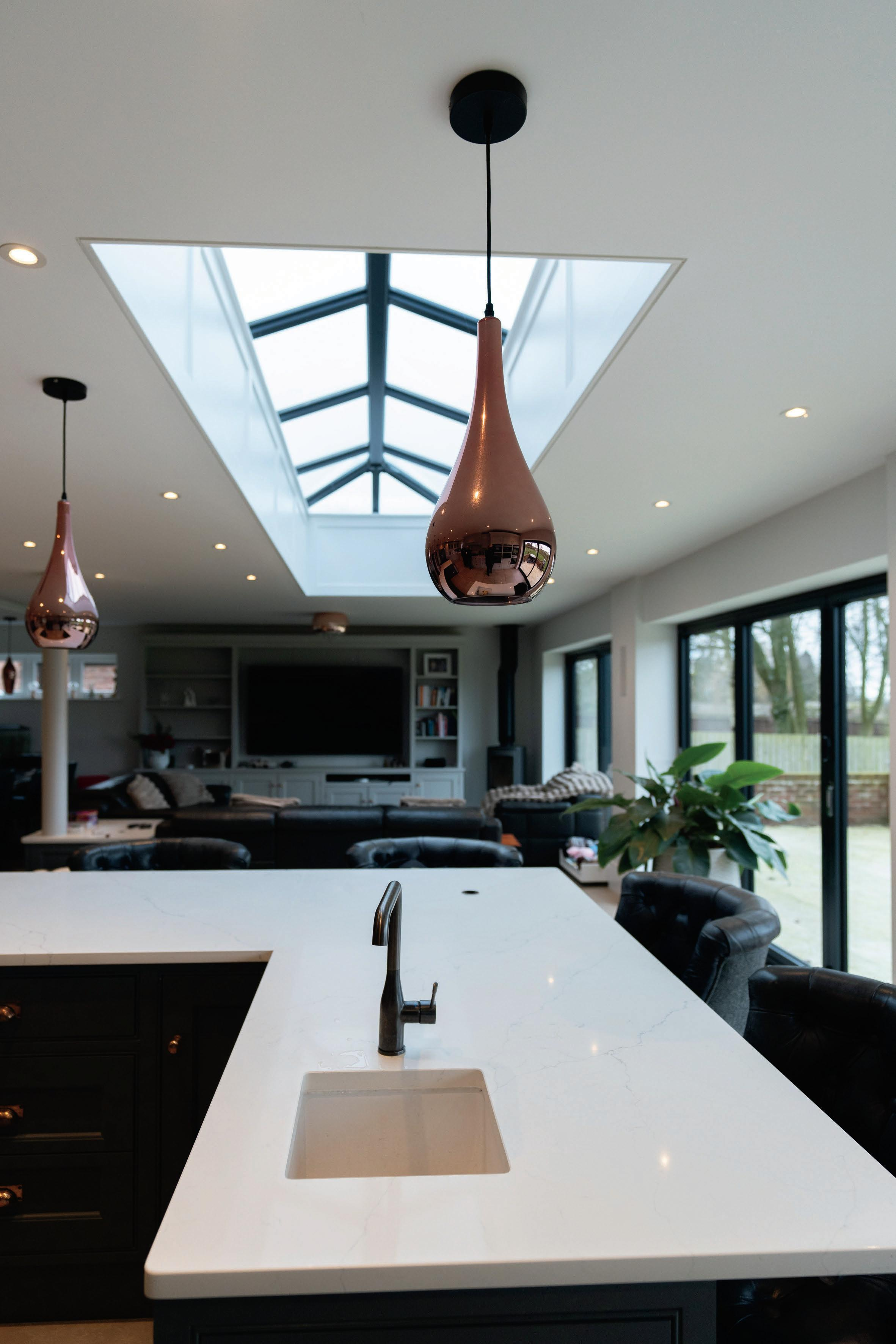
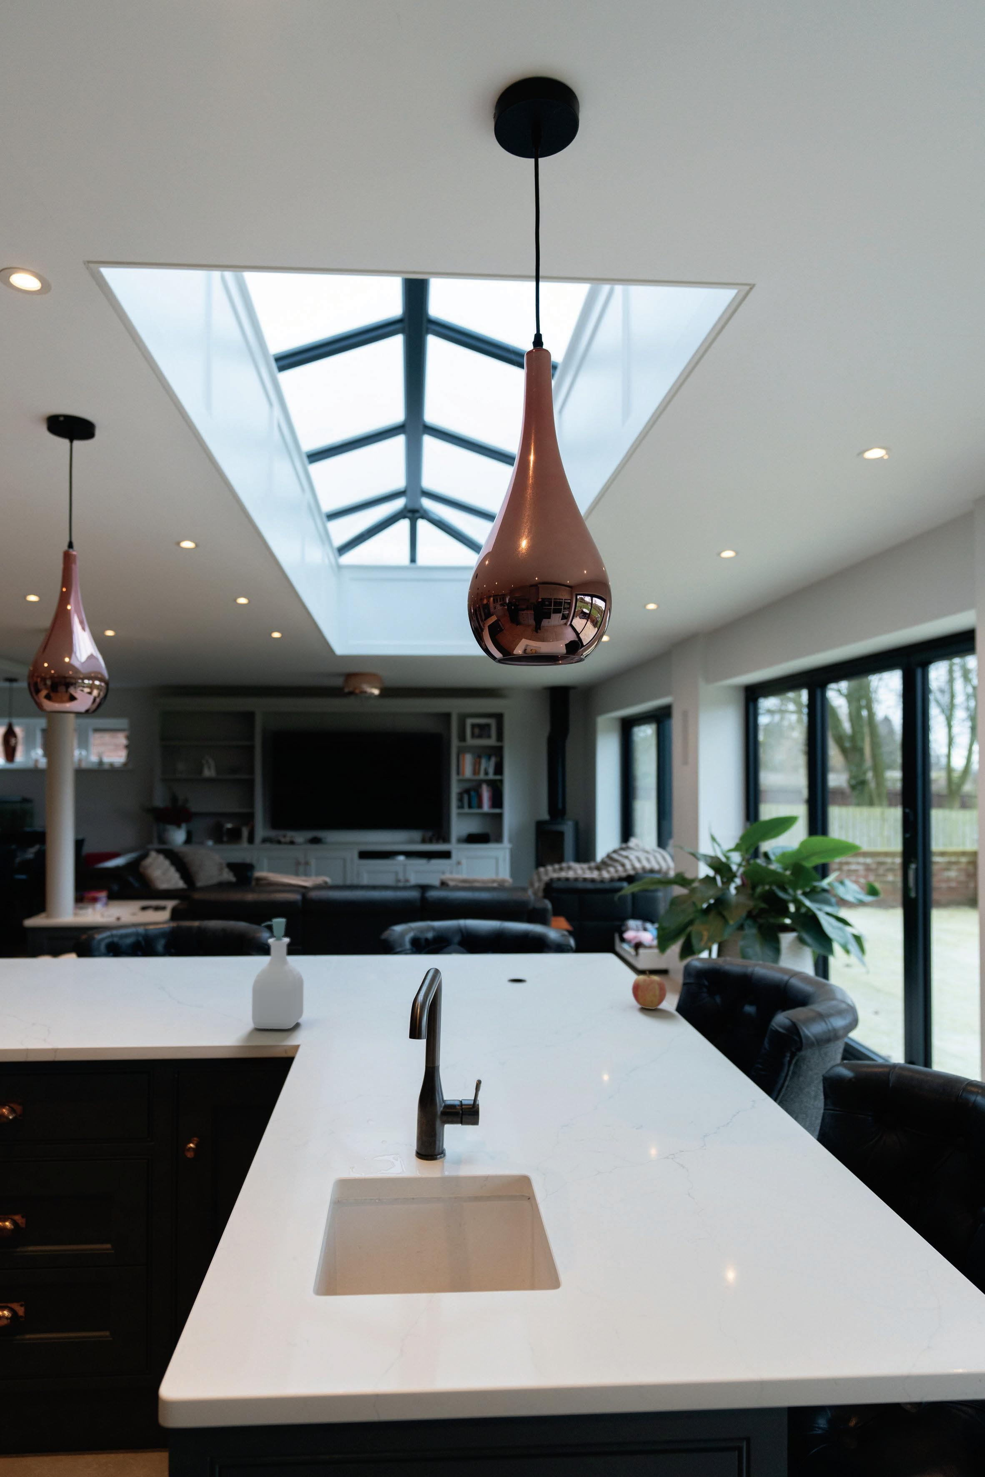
+ fruit [631,970,667,1010]
+ soap bottle [252,918,303,1030]
